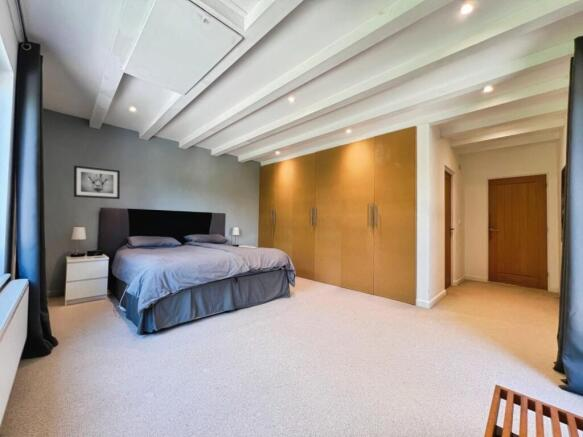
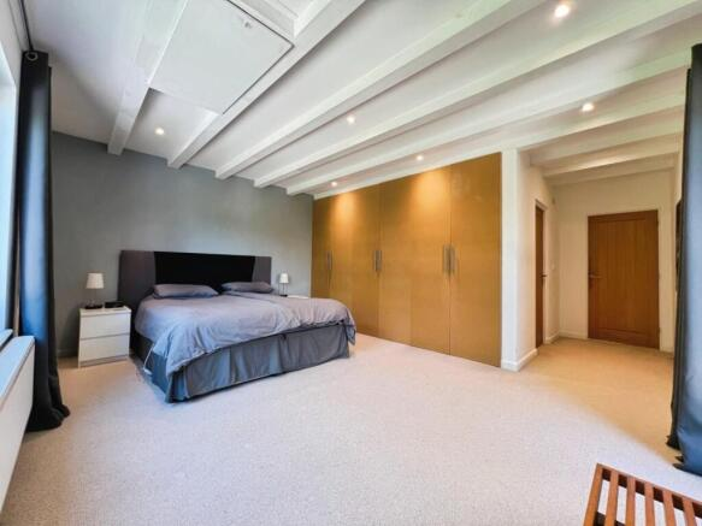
- wall art [73,164,121,200]
